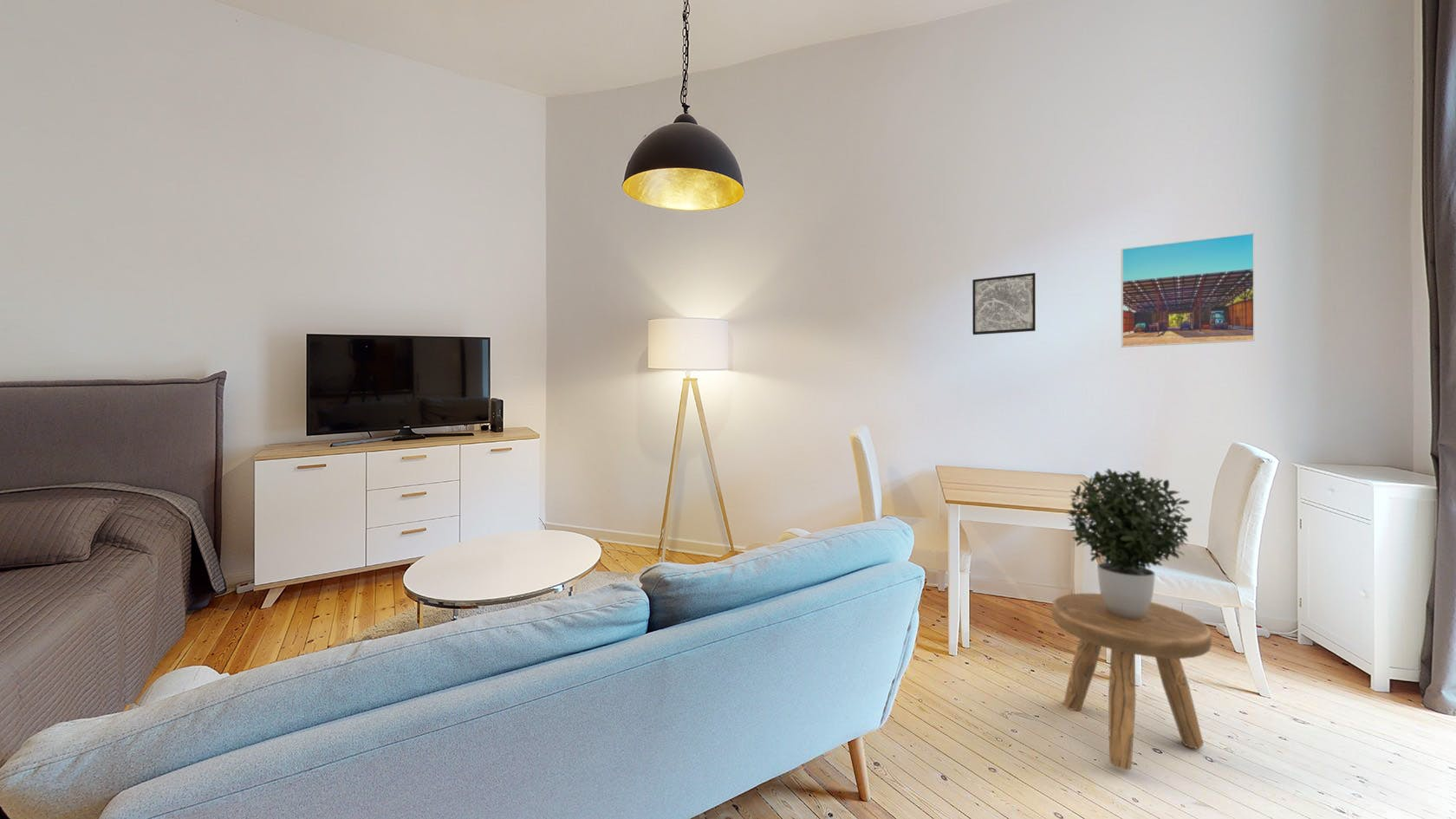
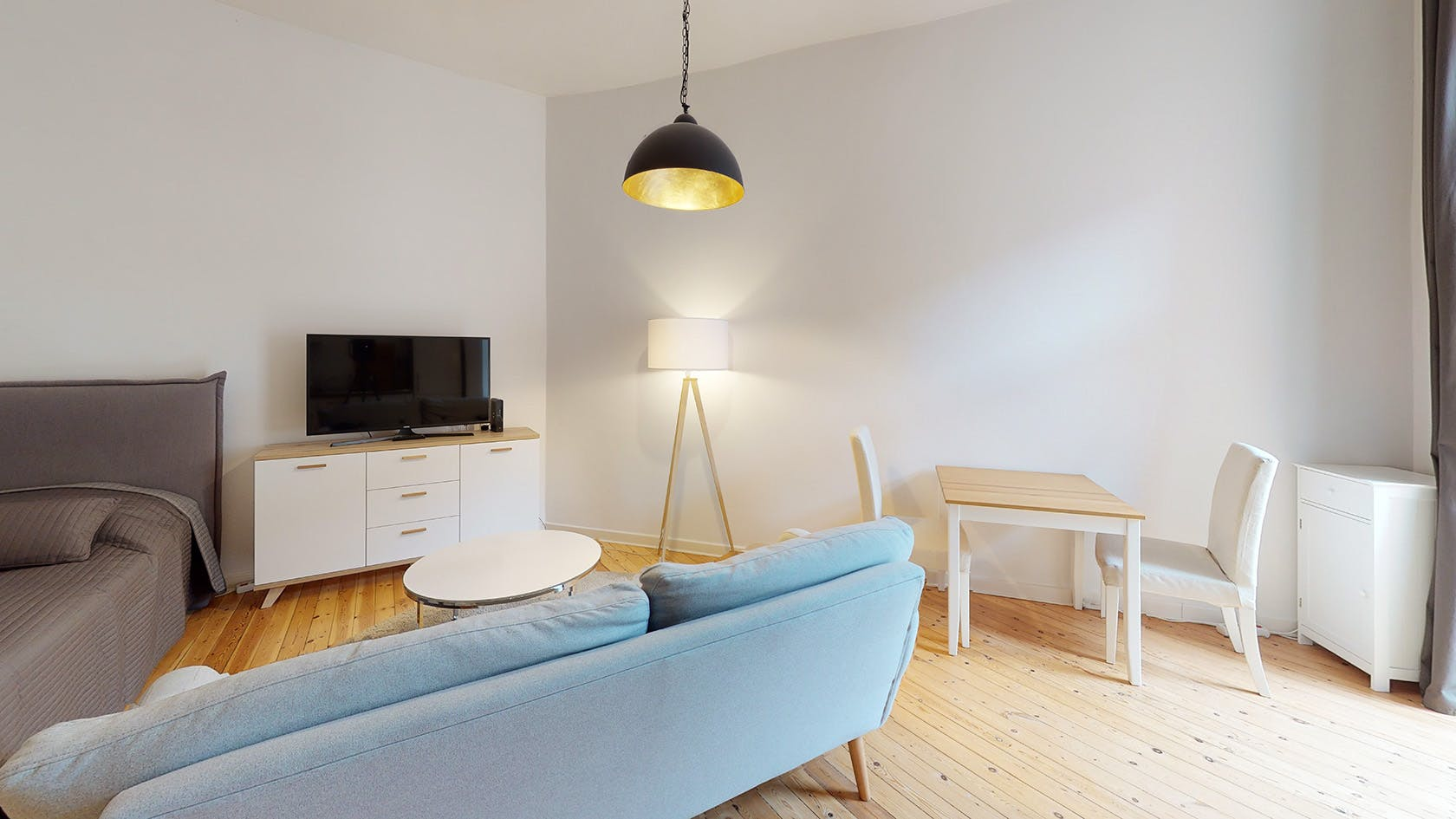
- stool [1051,593,1212,770]
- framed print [1121,232,1255,348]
- wall art [972,272,1037,335]
- potted plant [1064,468,1193,620]
